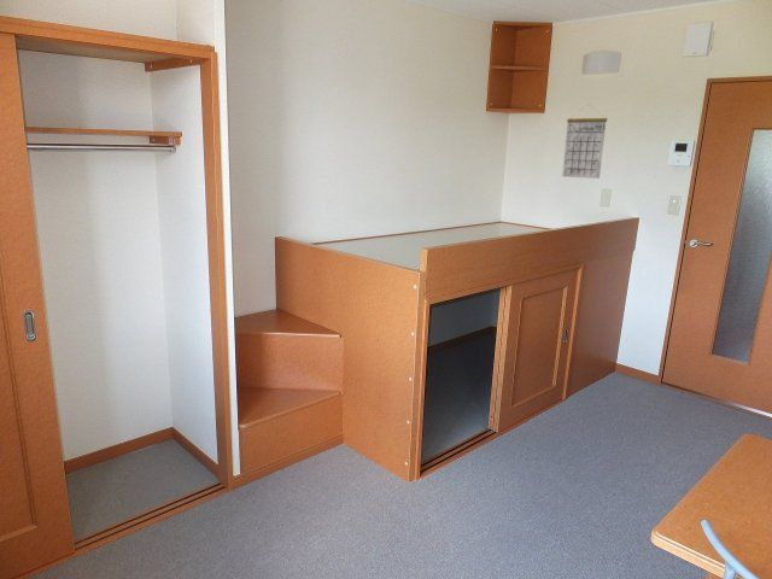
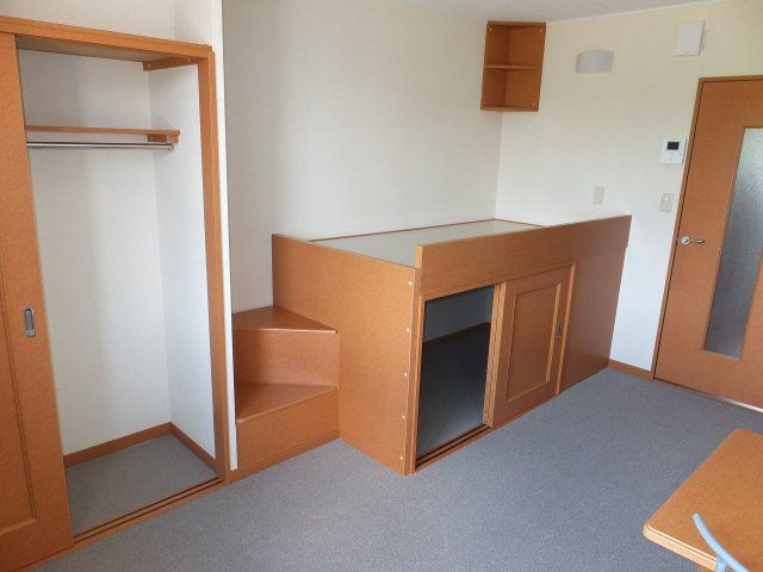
- calendar [561,103,608,180]
